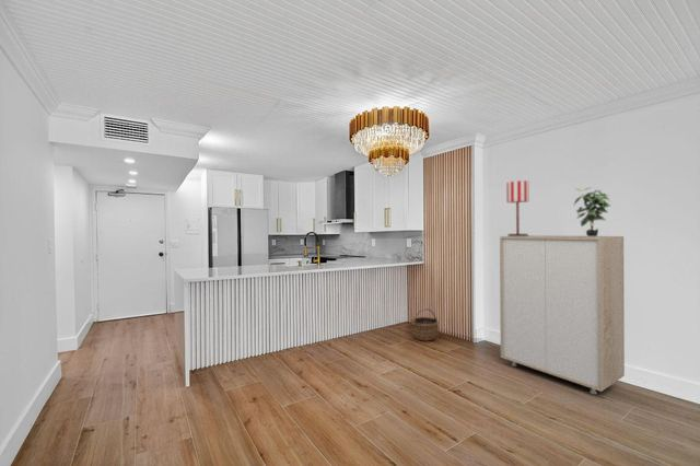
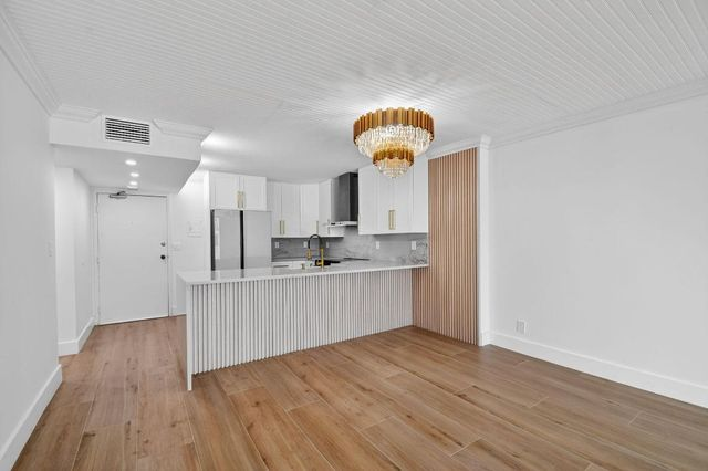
- table lamp [505,179,529,236]
- storage cabinet [499,234,626,395]
- potted plant [573,186,610,236]
- wicker basket [410,307,440,341]
